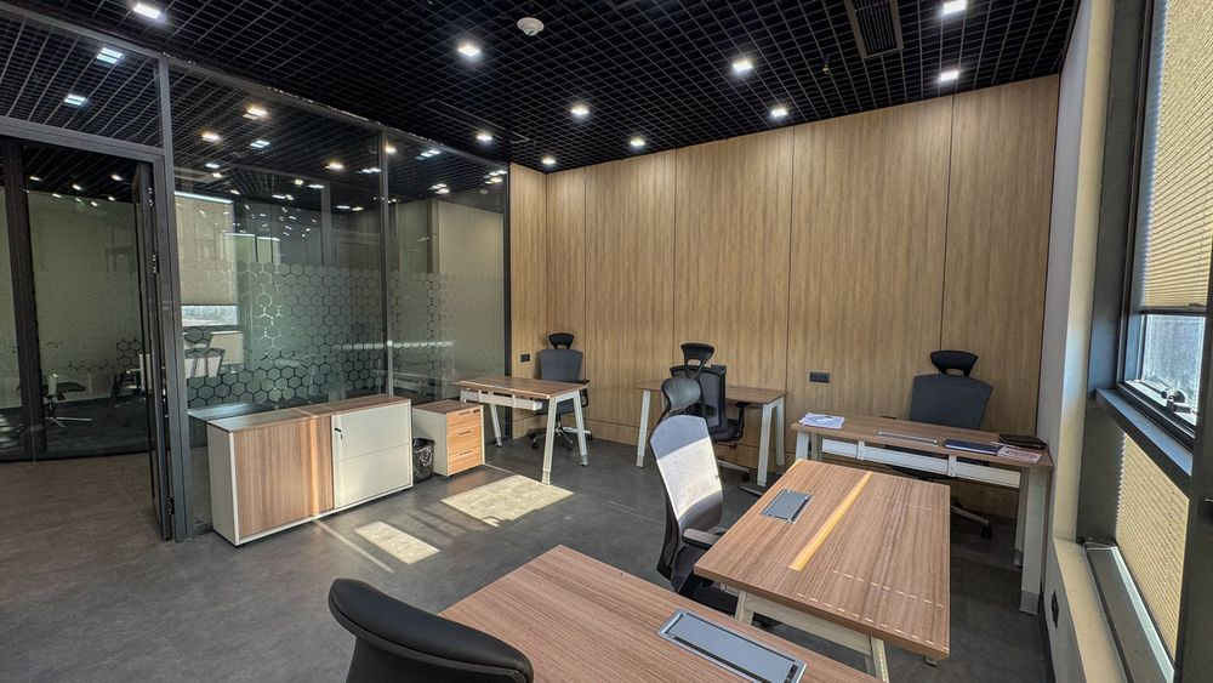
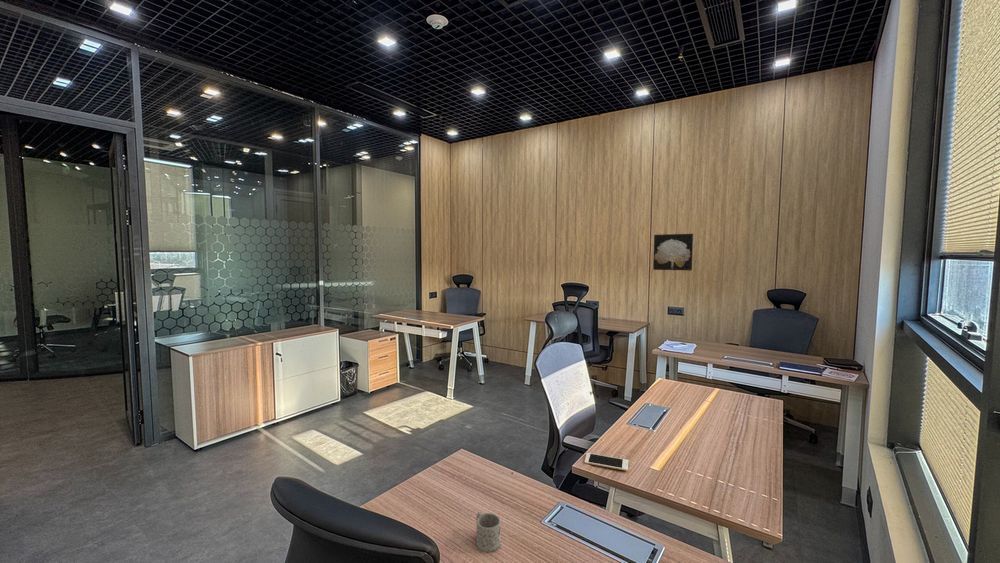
+ cell phone [584,452,629,472]
+ mug [475,512,501,553]
+ wall art [652,233,694,272]
